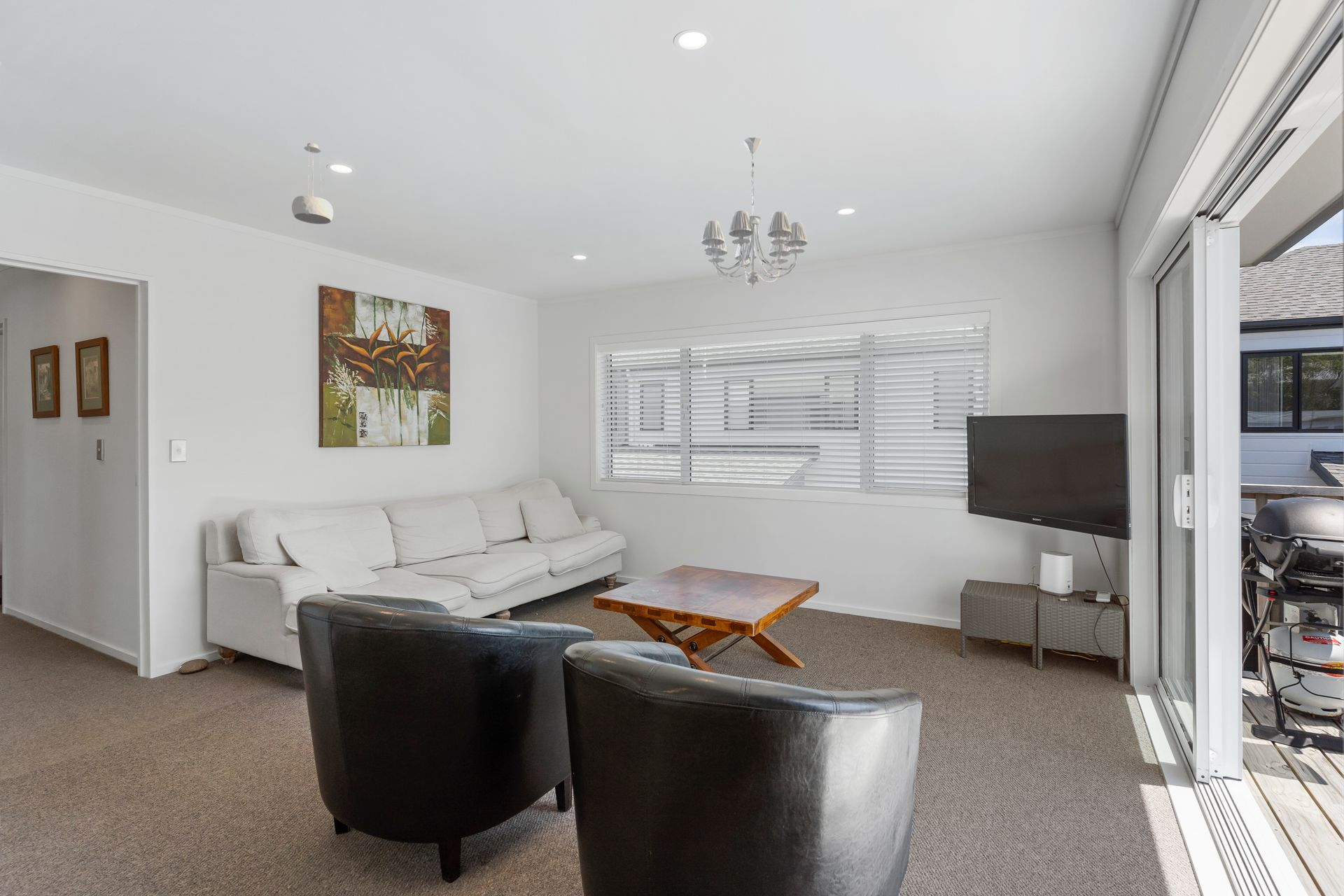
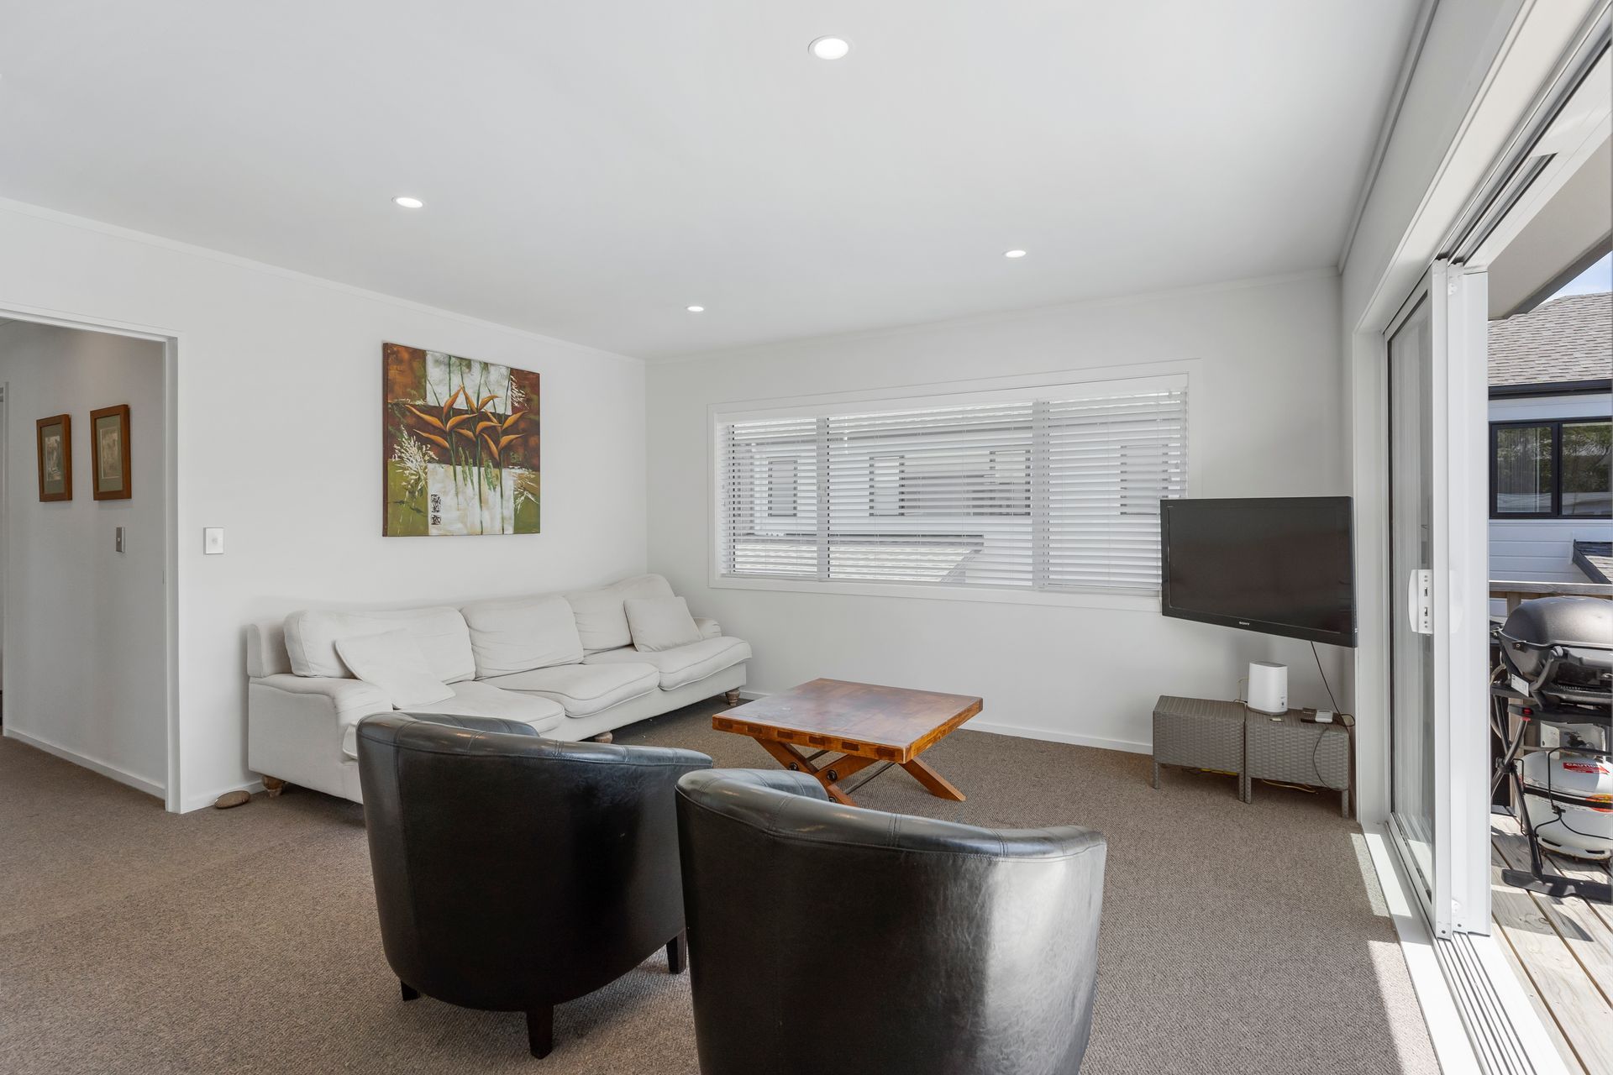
- pendant light [291,142,334,225]
- chandelier [701,137,809,290]
